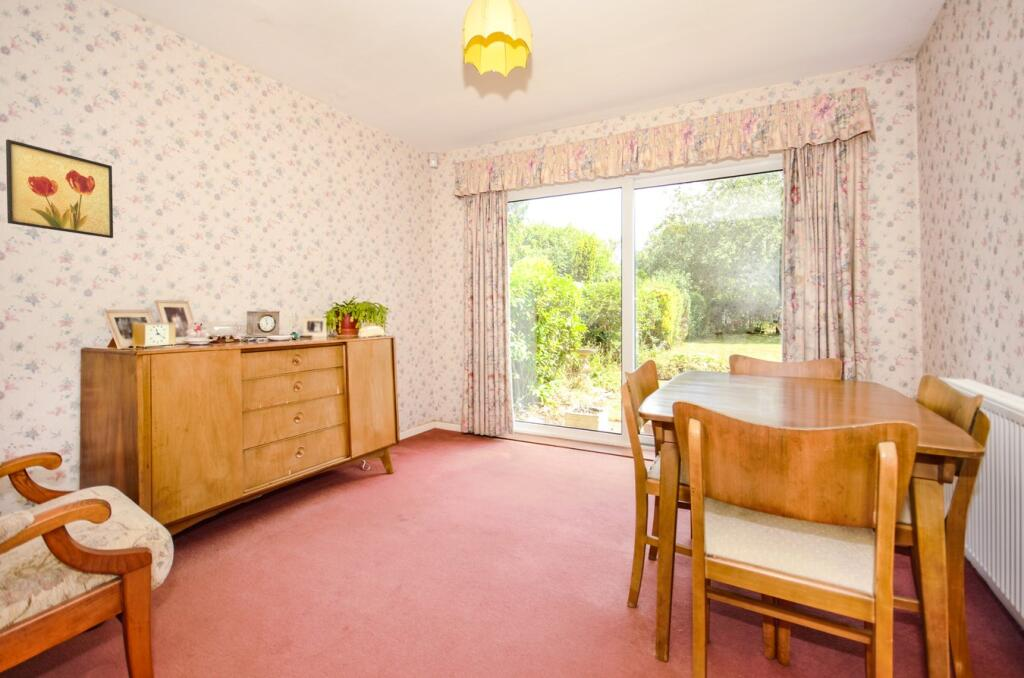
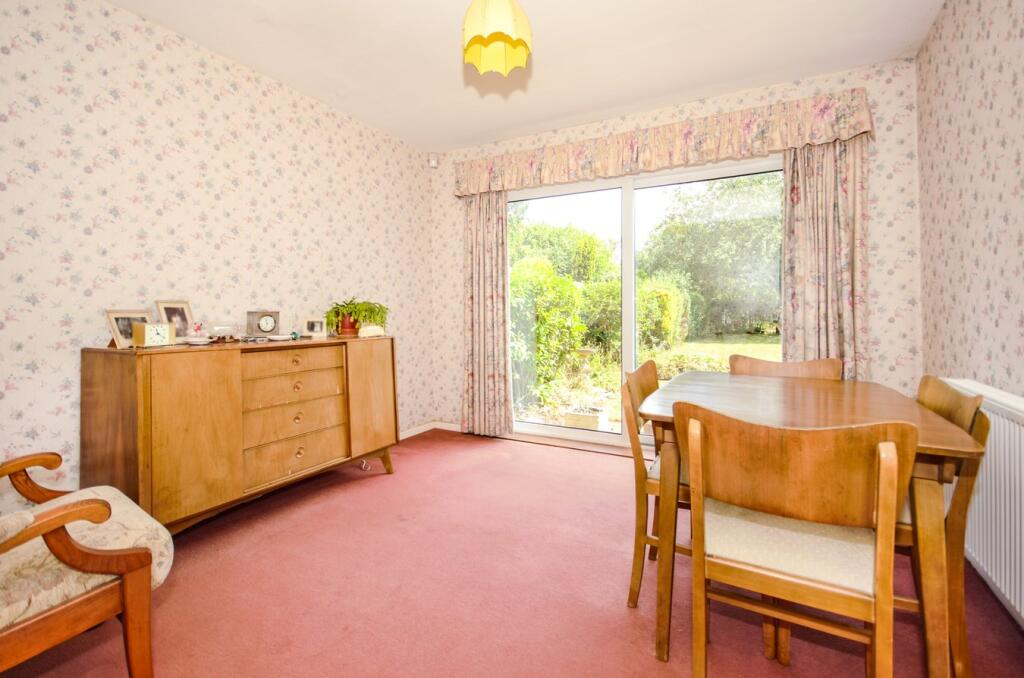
- wall art [5,138,114,239]
